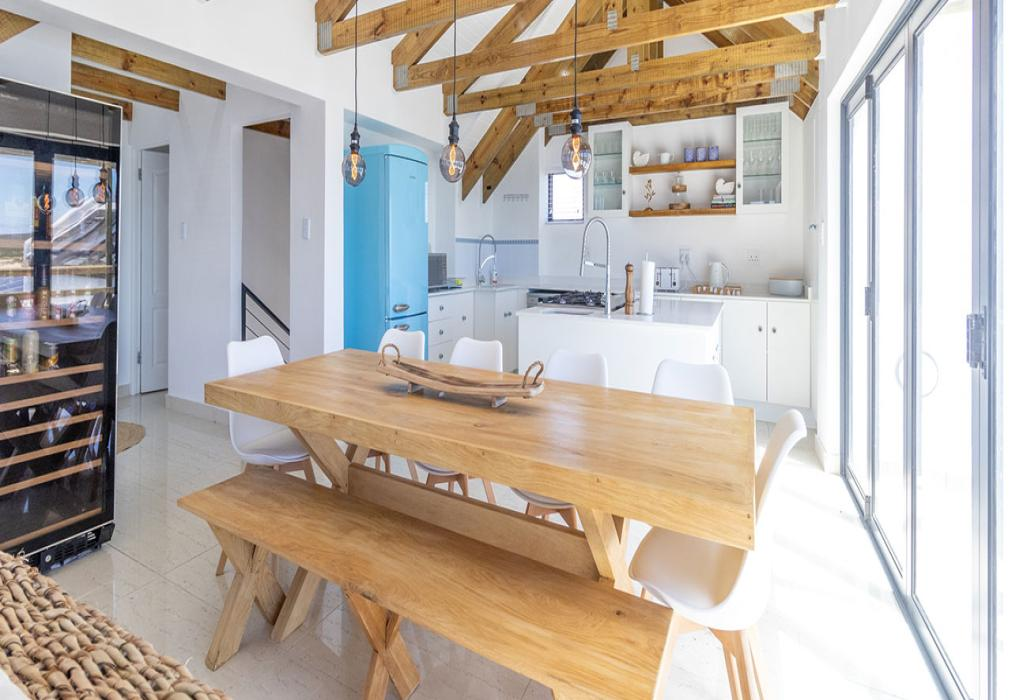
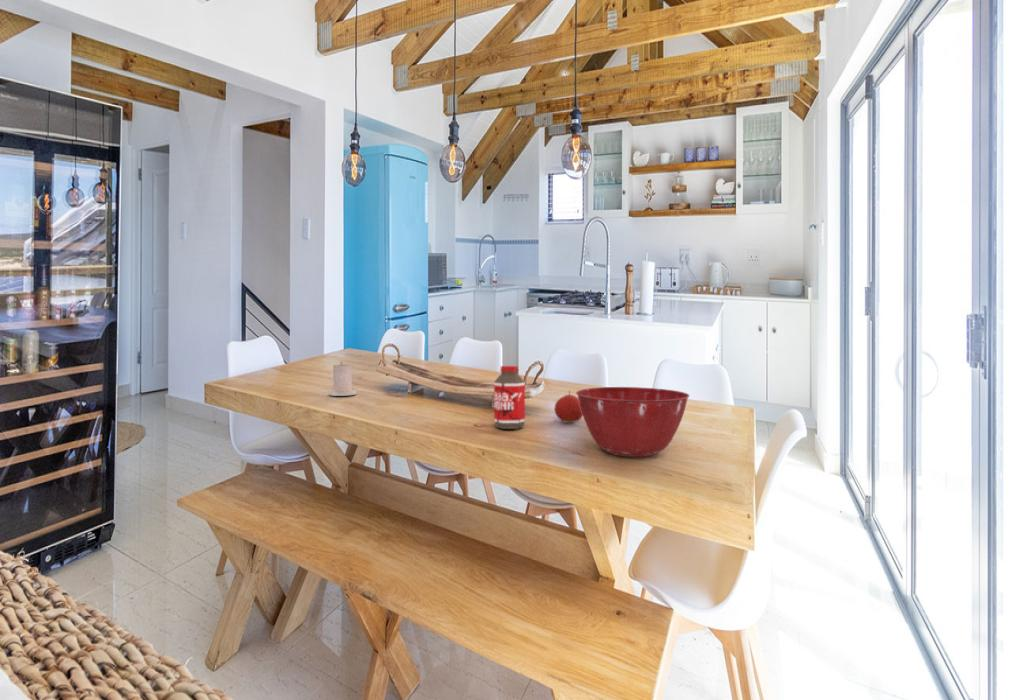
+ mixing bowl [575,386,690,458]
+ fruit [554,389,583,424]
+ candle [328,360,357,397]
+ bottle [493,365,526,430]
